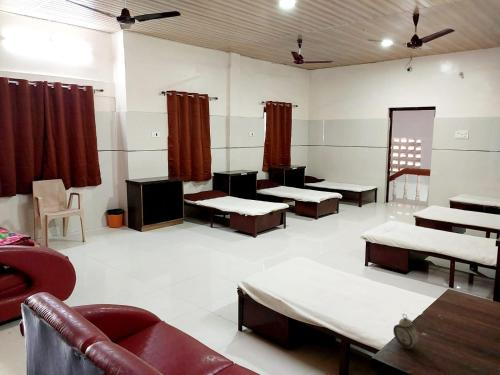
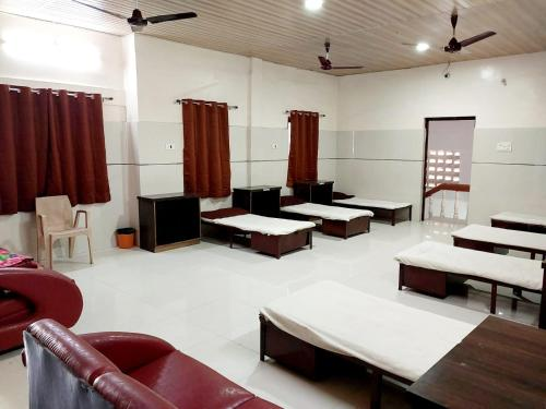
- alarm clock [392,313,420,350]
